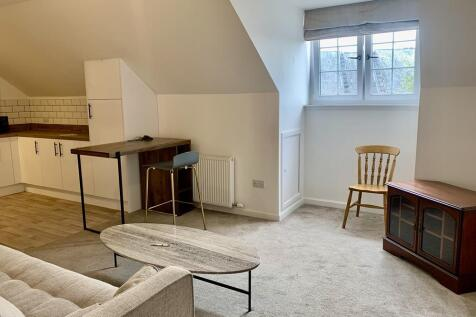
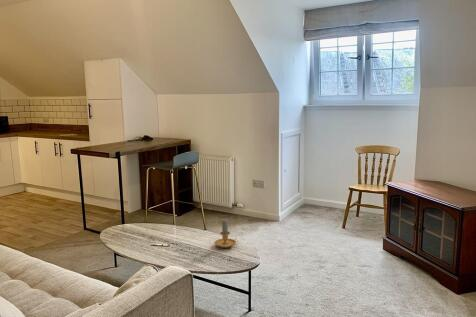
+ candle [214,219,239,249]
